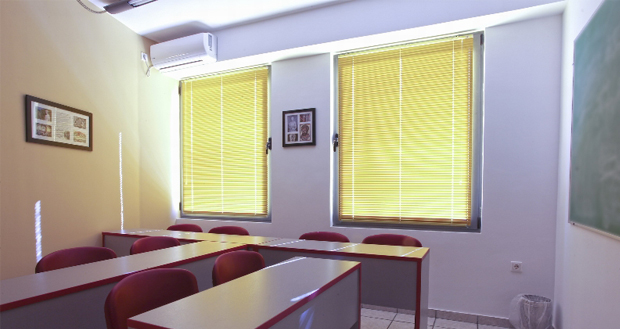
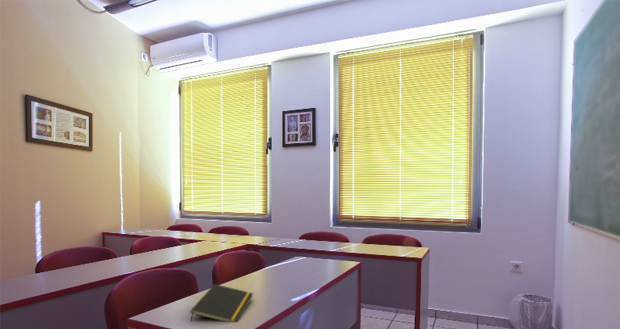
+ notepad [189,283,254,323]
